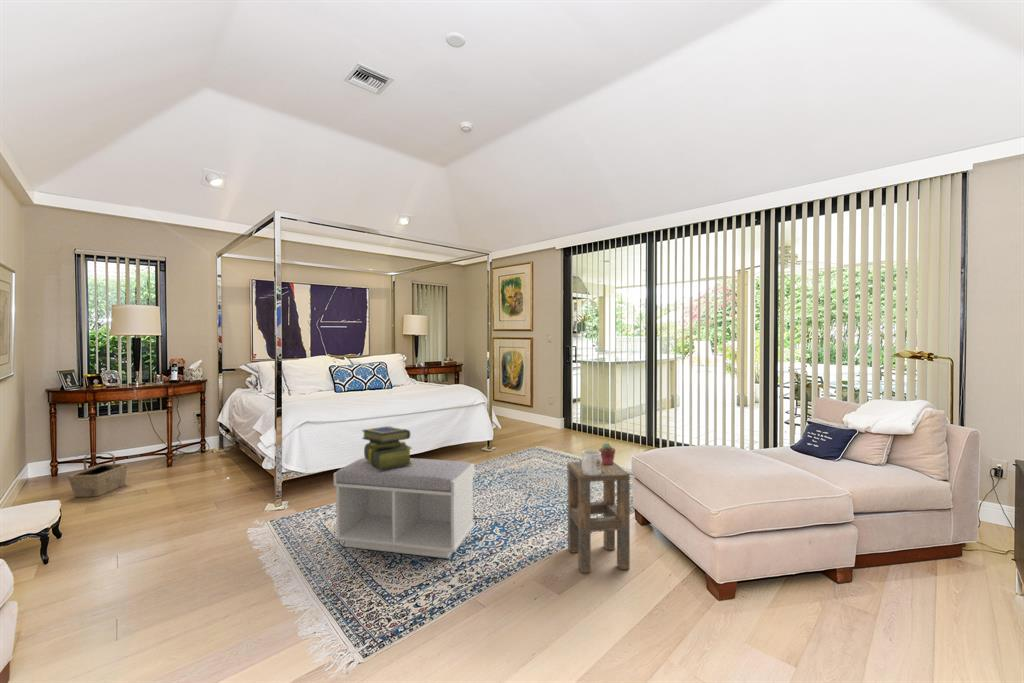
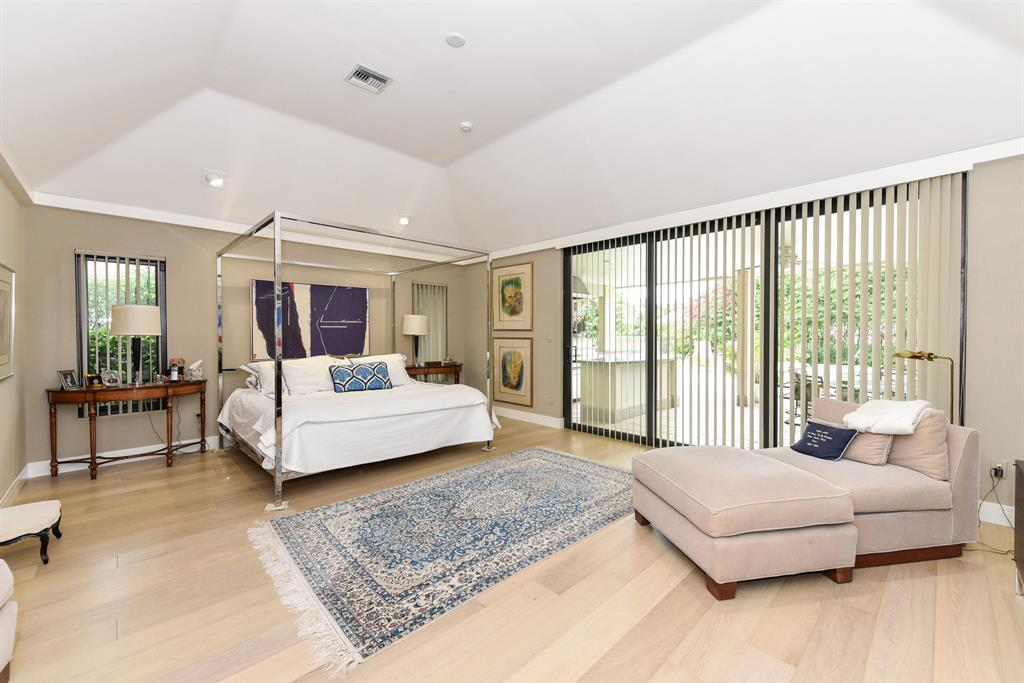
- stack of books [361,425,413,470]
- side table [567,460,631,574]
- mug [581,449,602,476]
- basket [67,452,129,498]
- bench [333,457,476,559]
- potted succulent [598,442,616,465]
